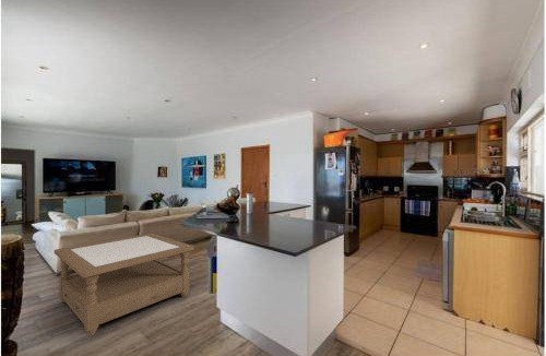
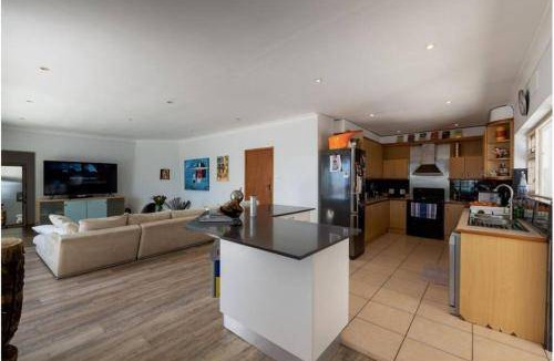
- coffee table [54,233,195,336]
